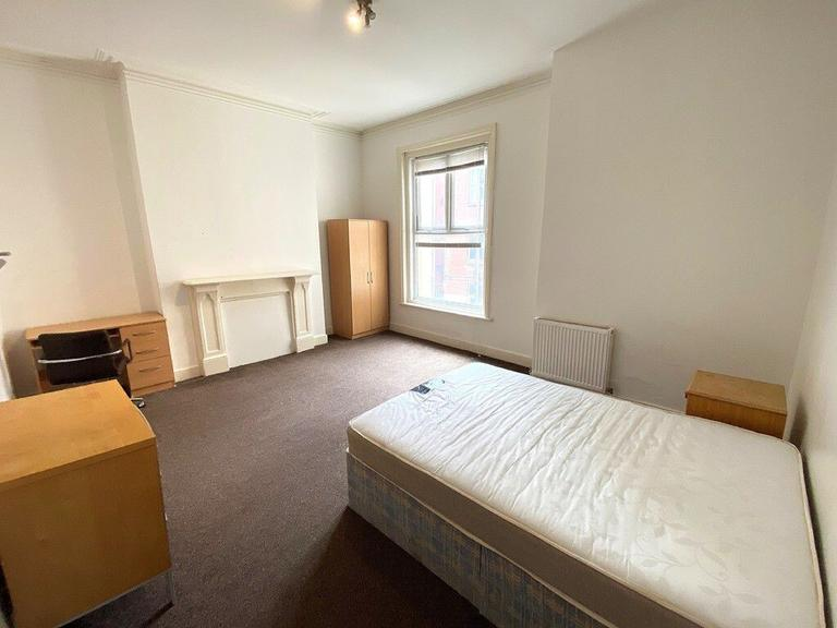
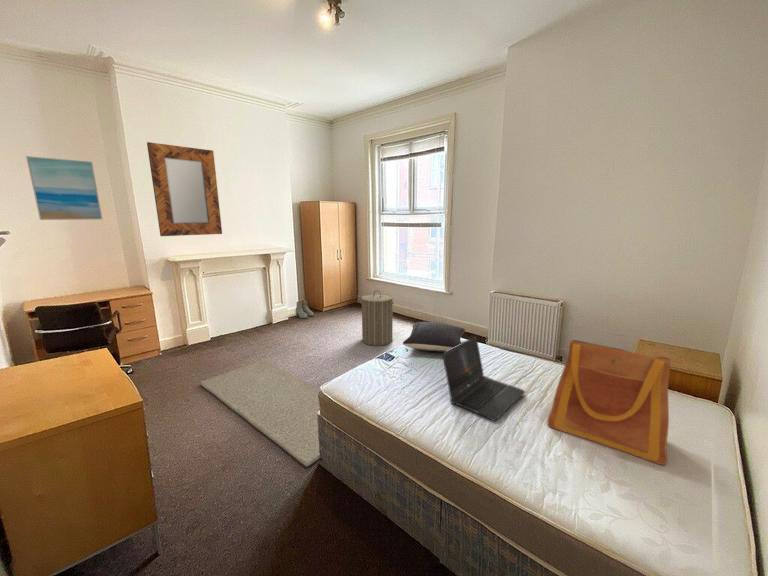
+ boots [294,299,314,319]
+ pillow [402,321,466,352]
+ laptop computer [442,335,526,422]
+ rug [199,359,321,468]
+ home mirror [146,141,223,237]
+ tote bag [546,339,671,466]
+ wall art [25,155,103,221]
+ laundry hamper [360,289,394,347]
